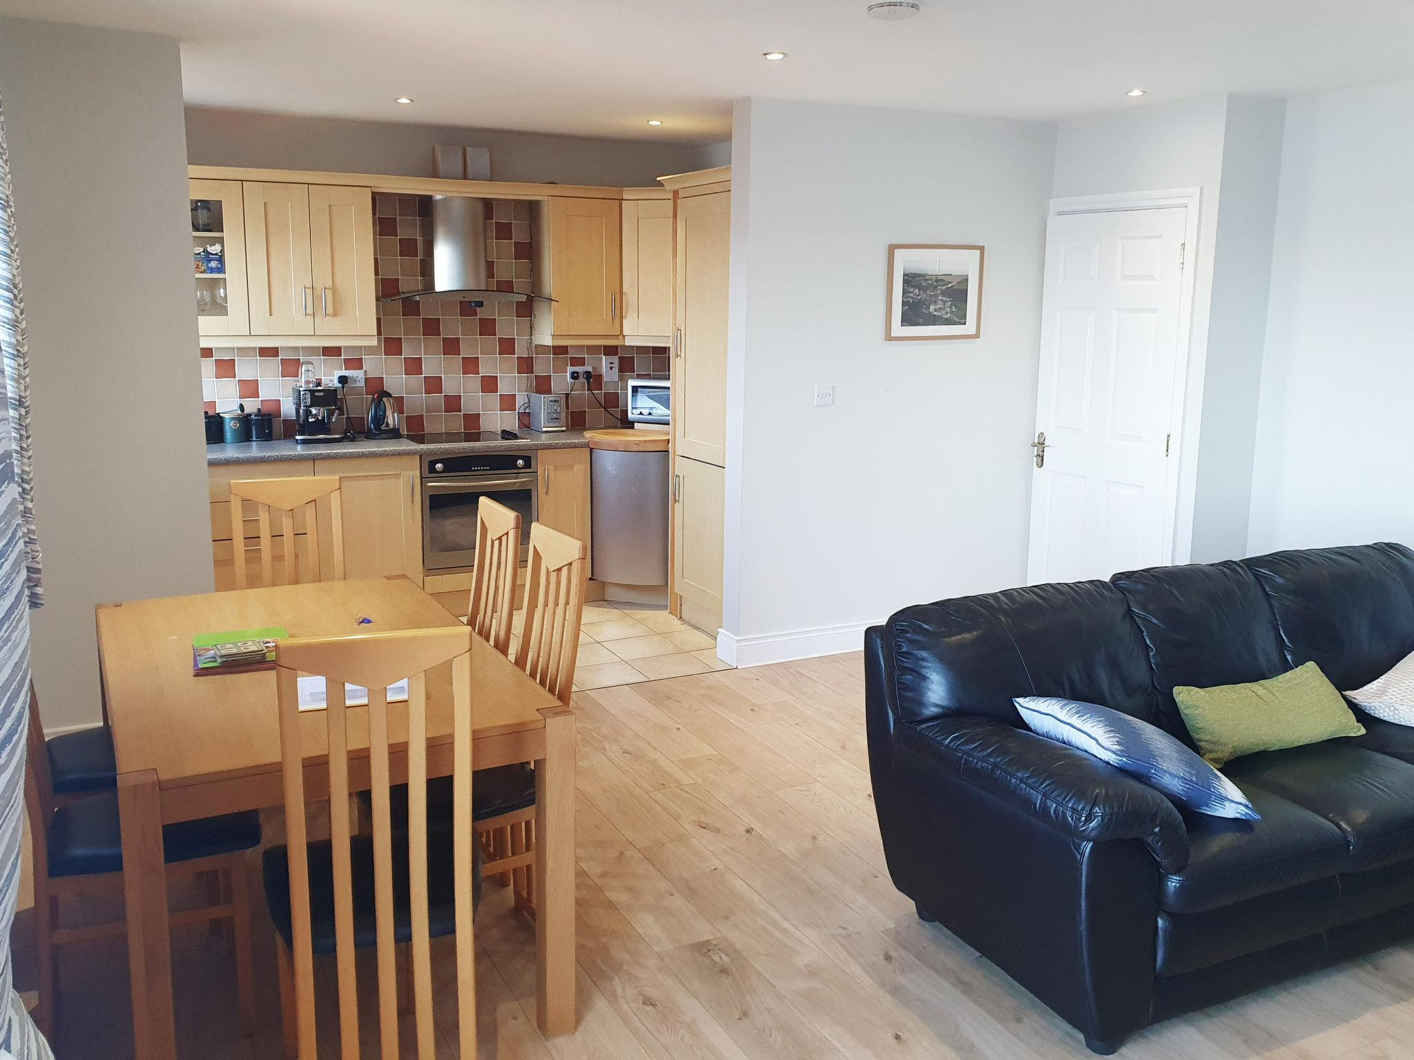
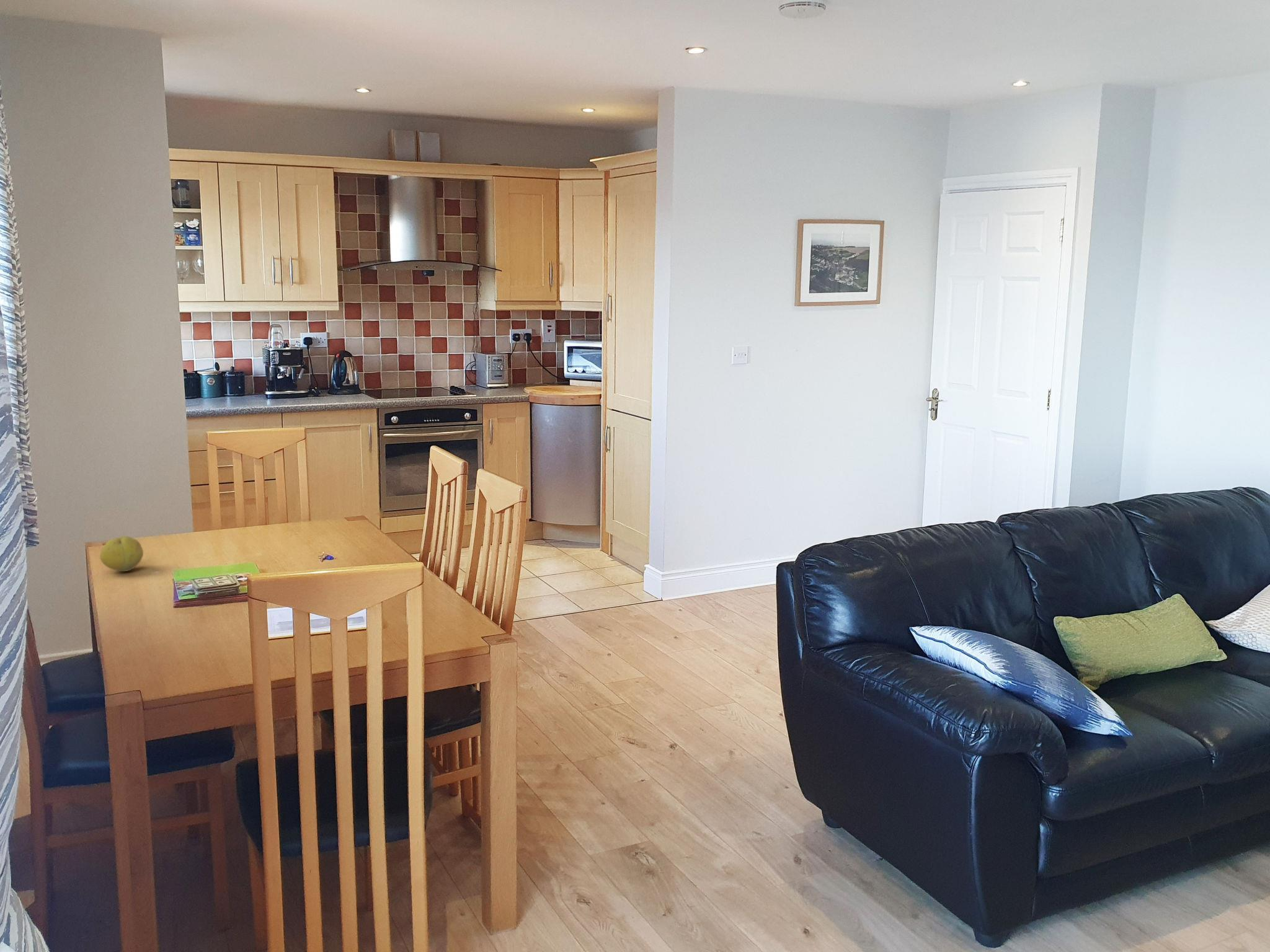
+ fruit [99,536,144,572]
